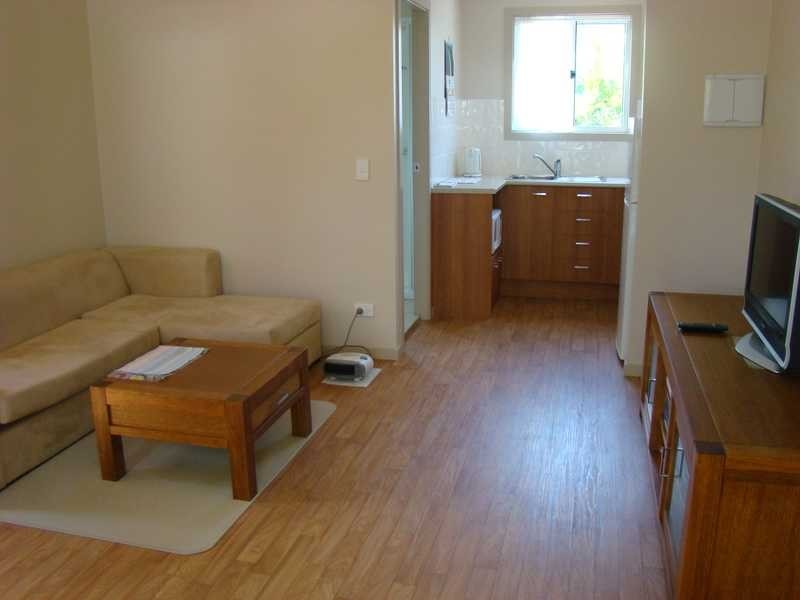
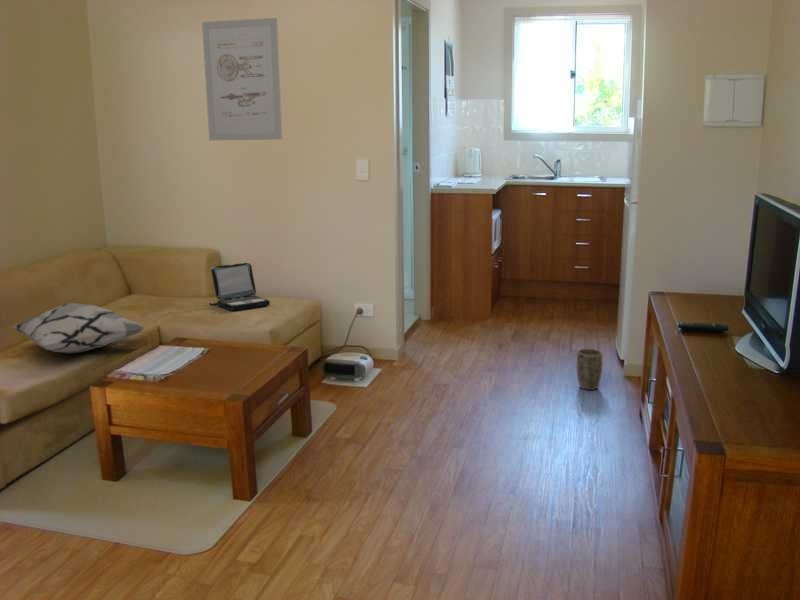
+ plant pot [576,348,603,391]
+ wall art [201,17,283,141]
+ laptop [208,262,271,312]
+ decorative pillow [11,302,146,355]
